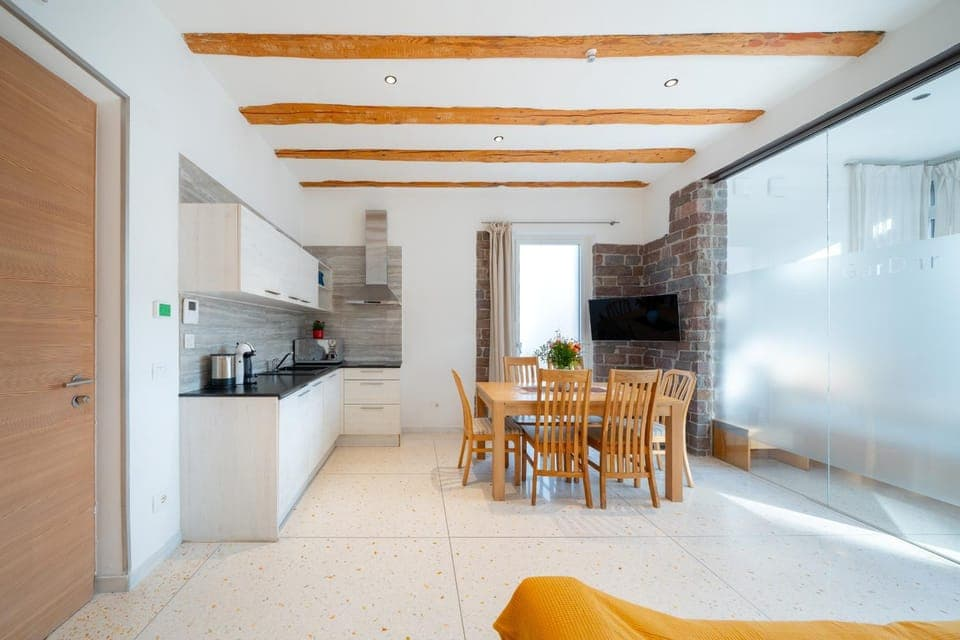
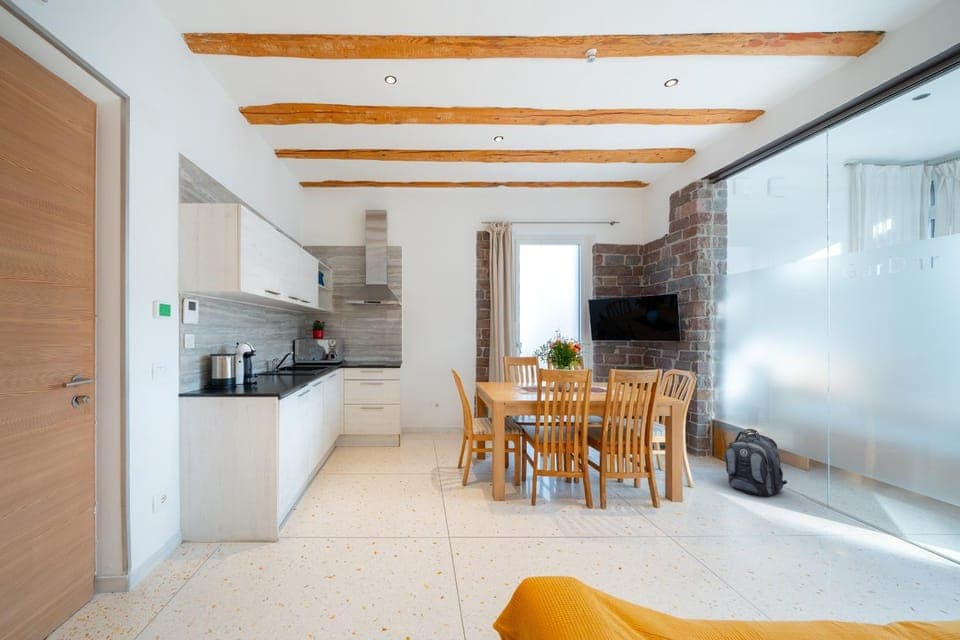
+ backpack [723,428,788,497]
